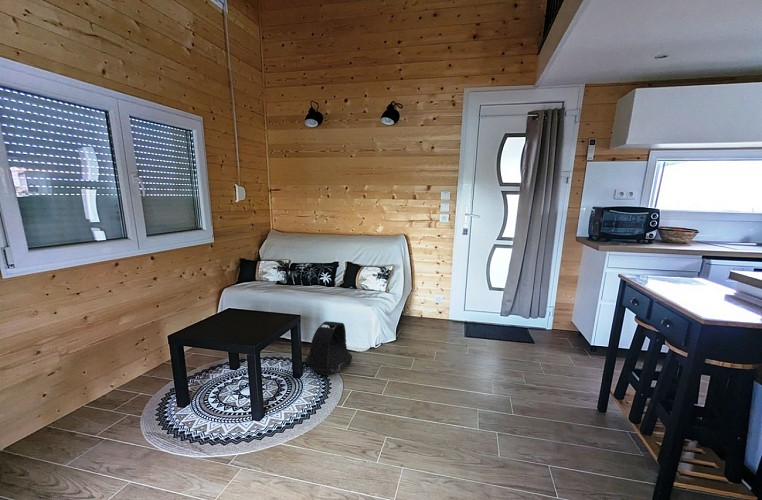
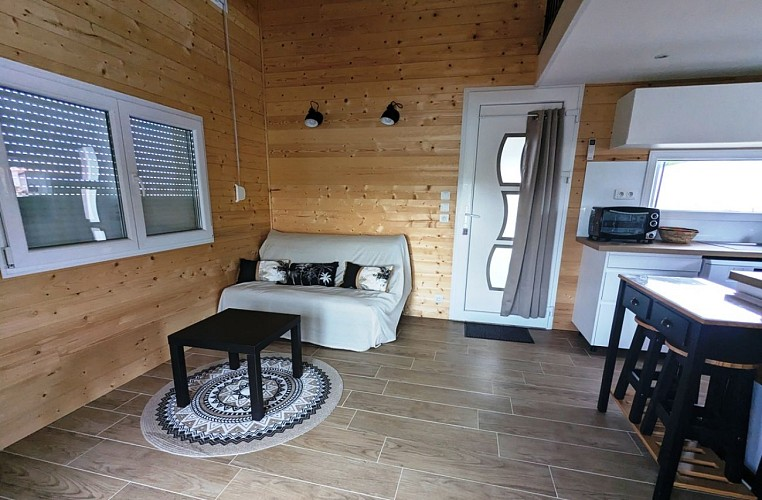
- backpack [305,320,353,376]
